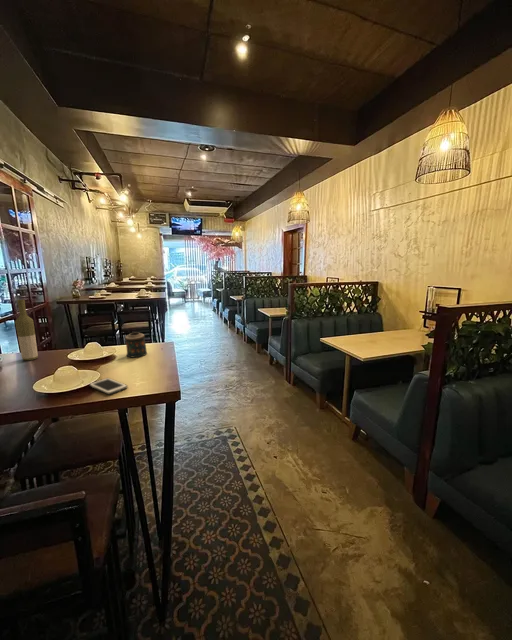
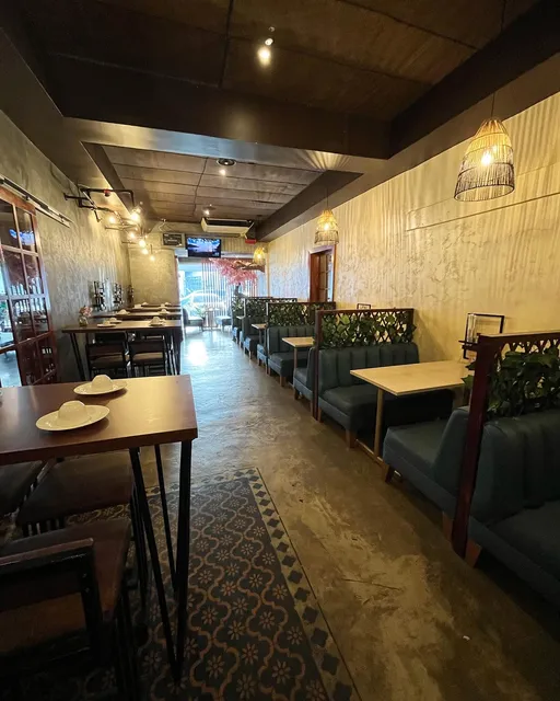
- bottle [14,299,39,362]
- cell phone [88,377,129,396]
- candle [124,331,148,358]
